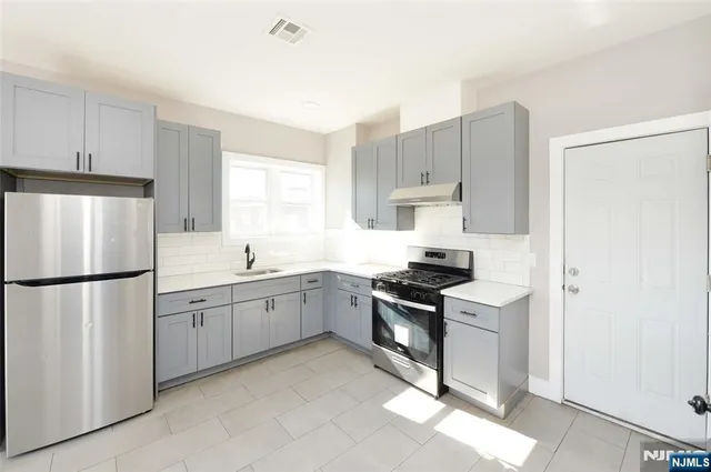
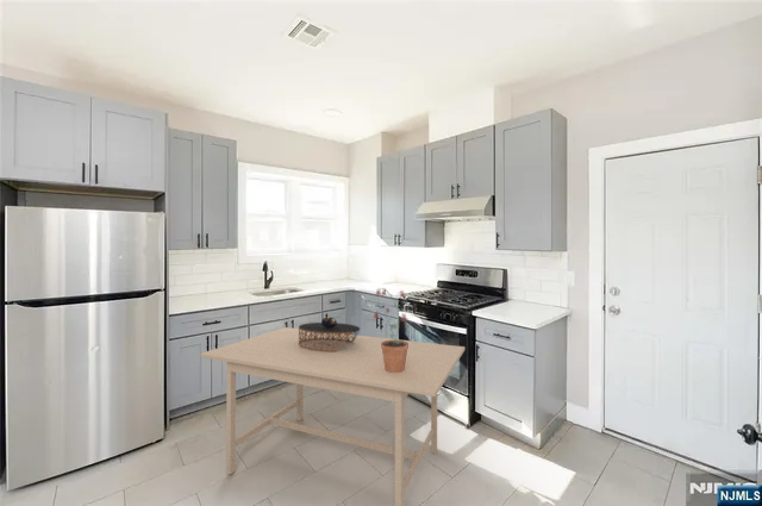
+ dining table [199,326,466,506]
+ potted plant [373,287,412,373]
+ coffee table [298,316,361,352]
